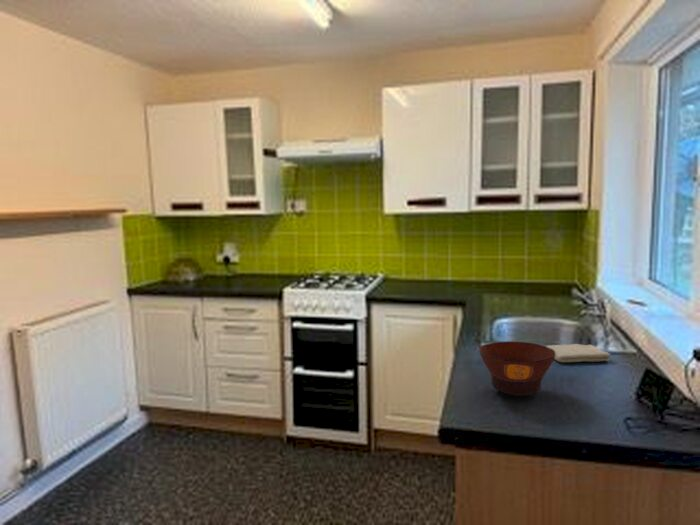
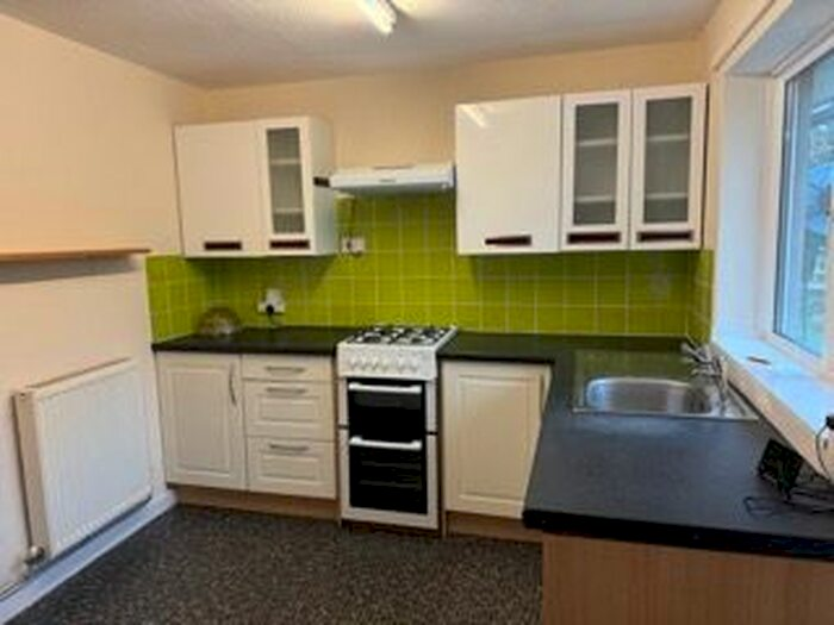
- bowl [478,340,556,397]
- washcloth [546,343,611,363]
